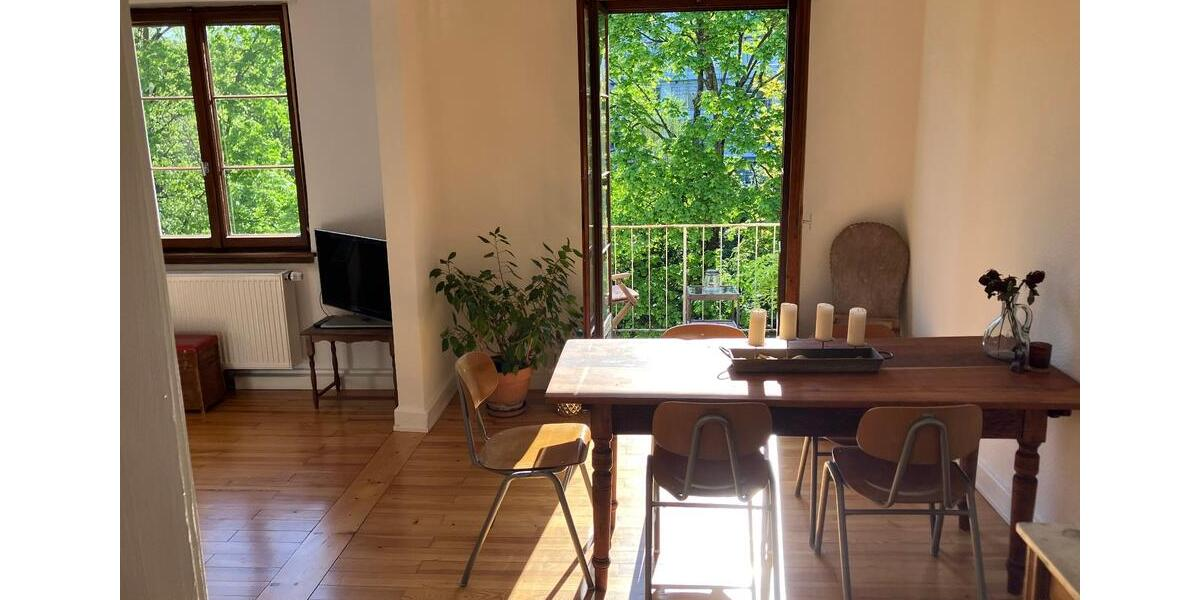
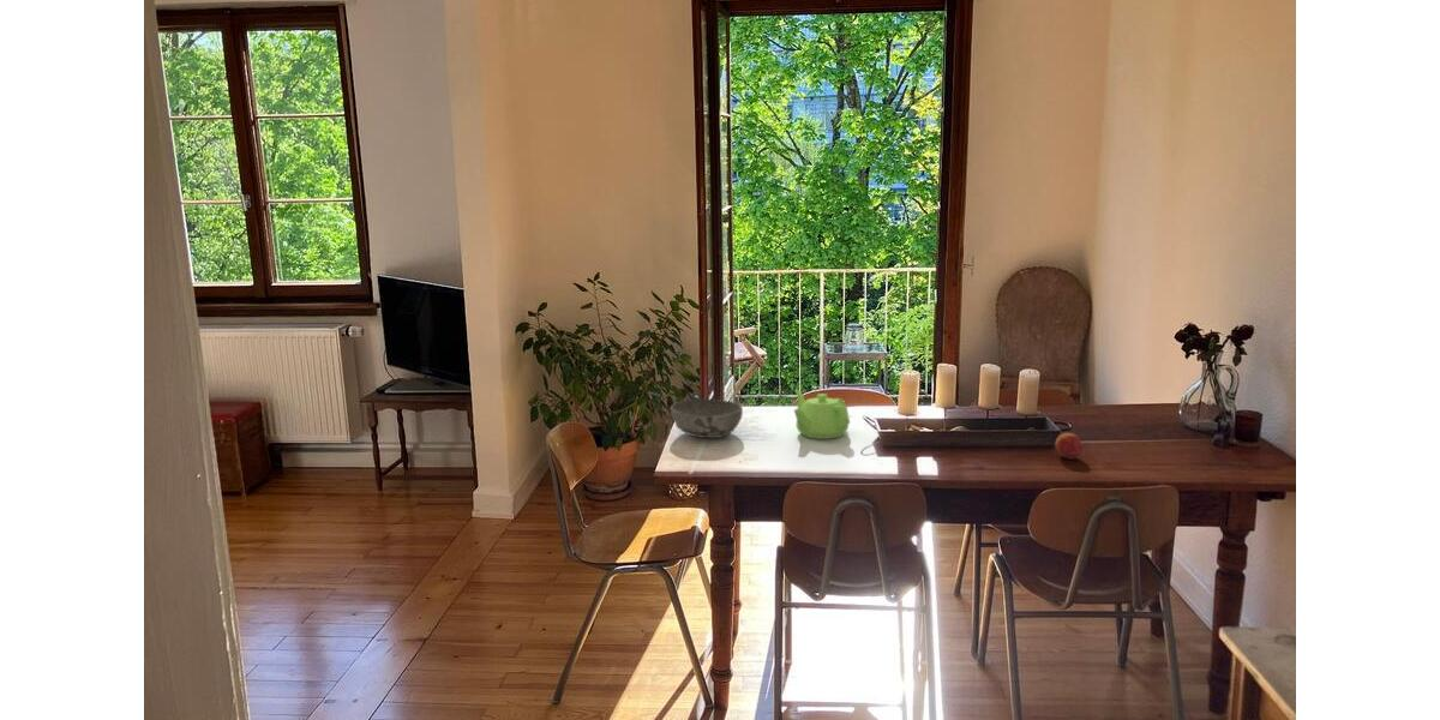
+ fruit [1055,432,1084,461]
+ bowl [670,397,744,439]
+ teapot [793,389,851,440]
